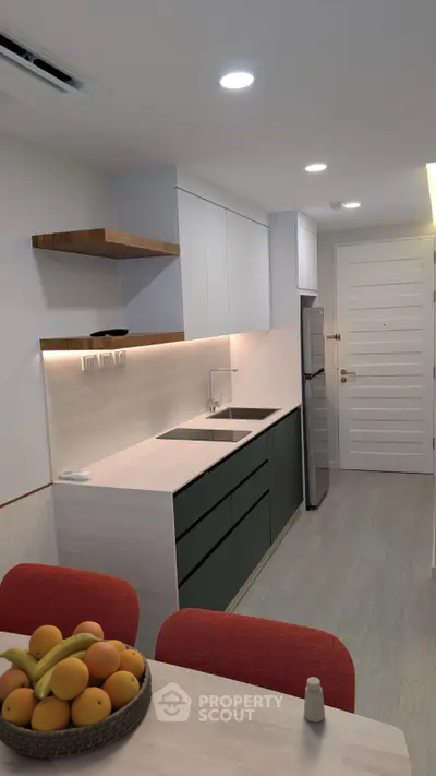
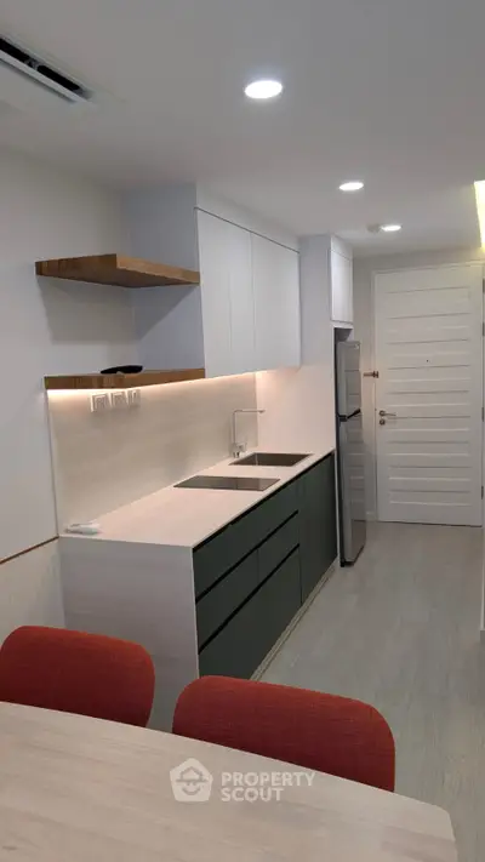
- saltshaker [303,676,326,724]
- fruit bowl [0,621,153,759]
